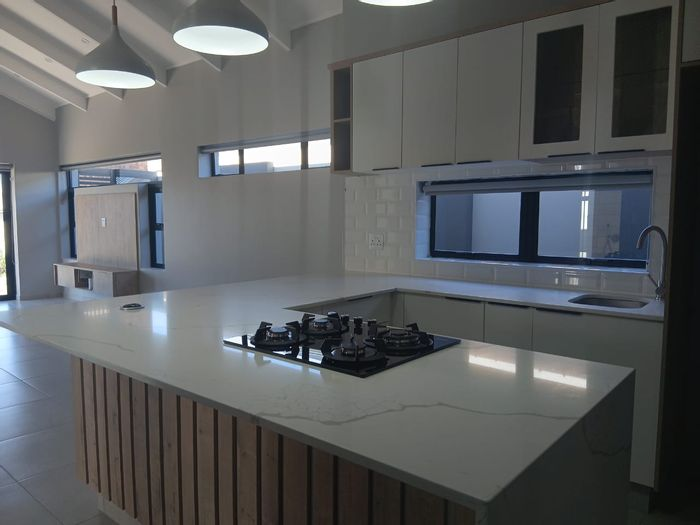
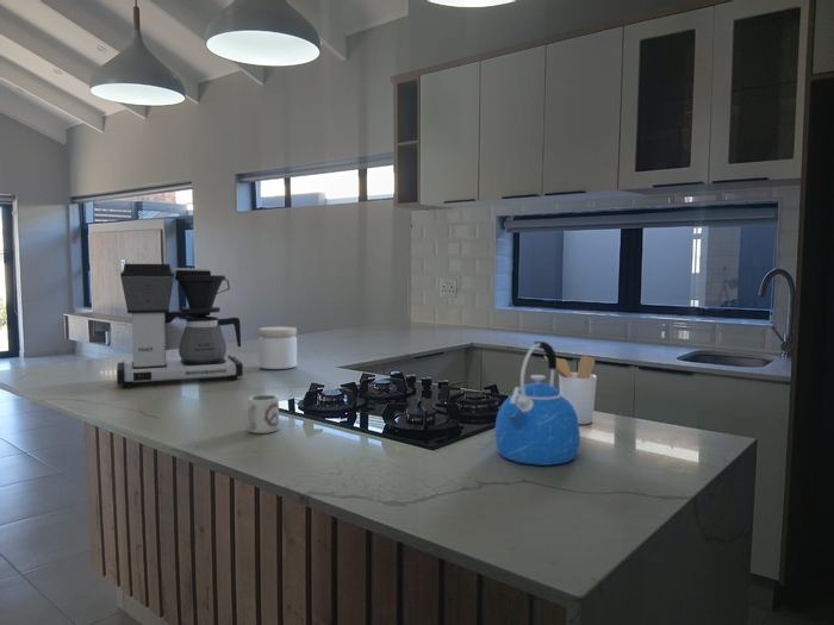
+ jar [257,325,298,370]
+ cup [243,393,280,435]
+ utensil holder [543,355,598,425]
+ coffee maker [116,263,244,389]
+ kettle [493,340,581,467]
